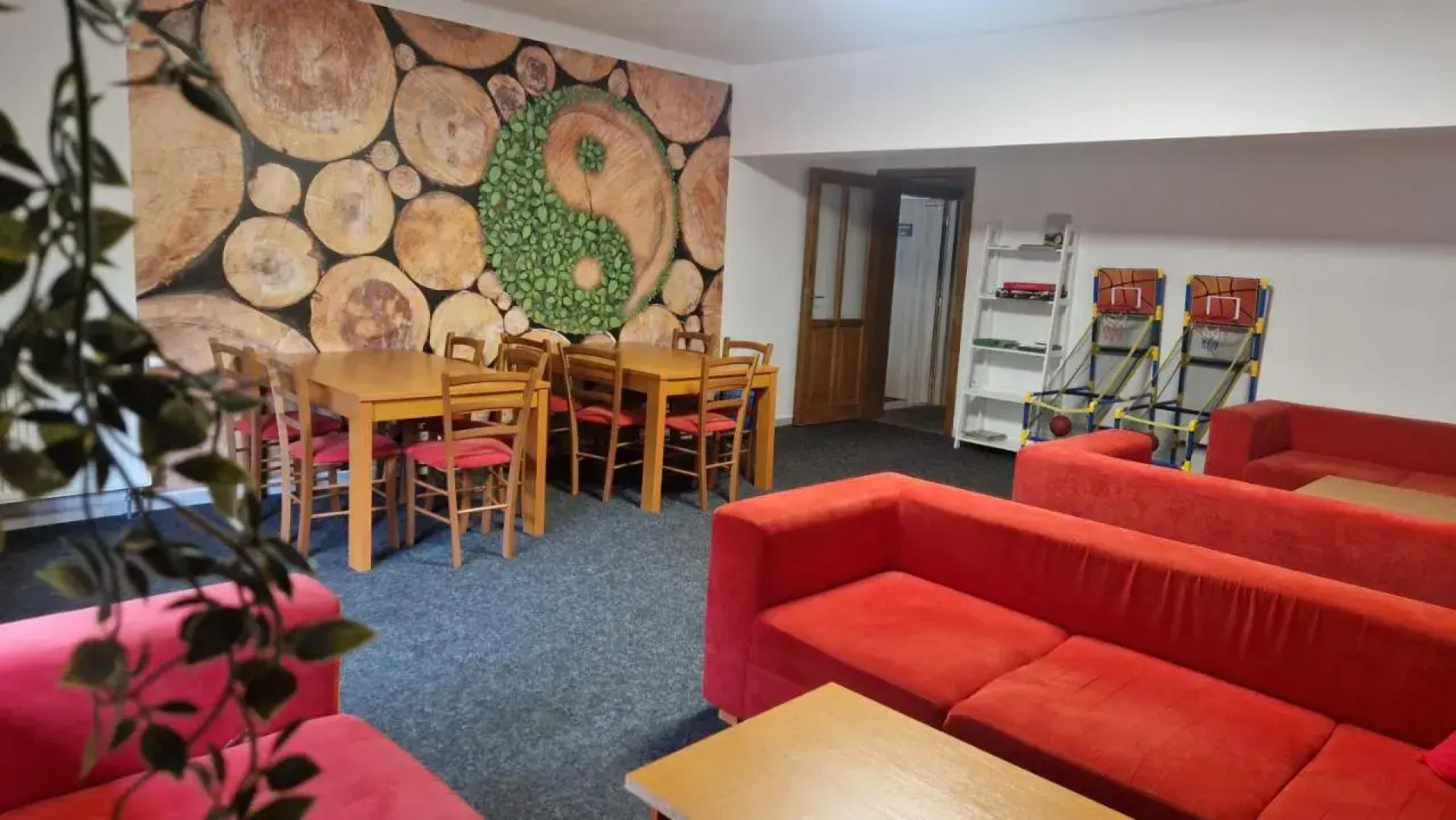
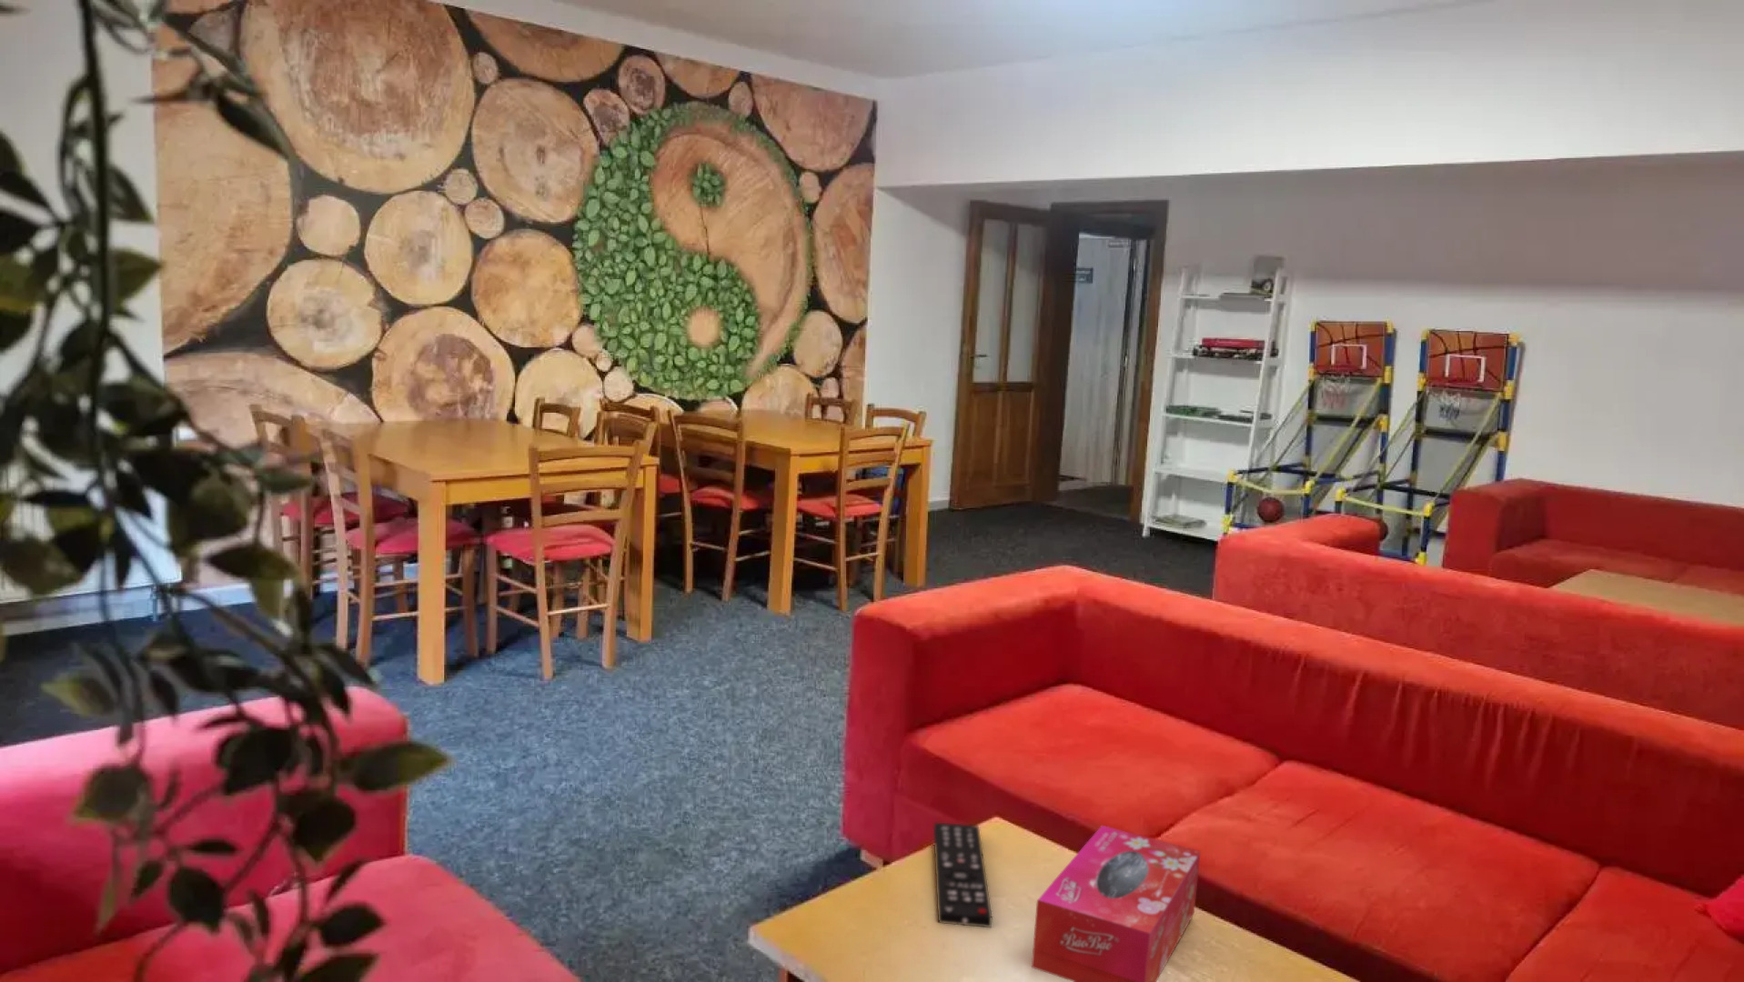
+ tissue box [1031,825,1201,982]
+ remote control [933,822,993,928]
